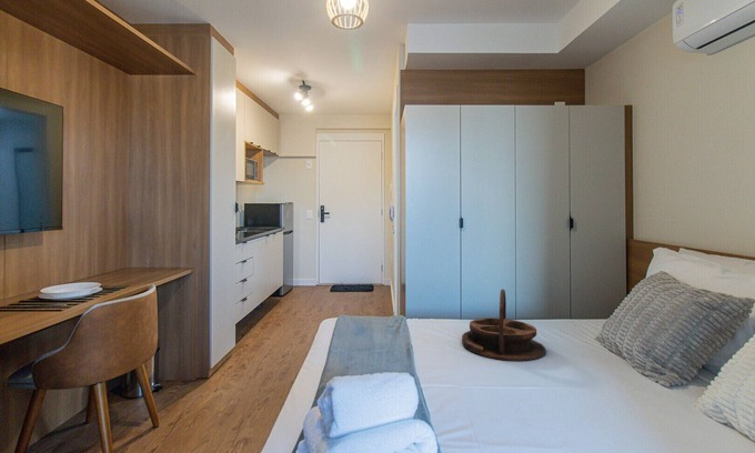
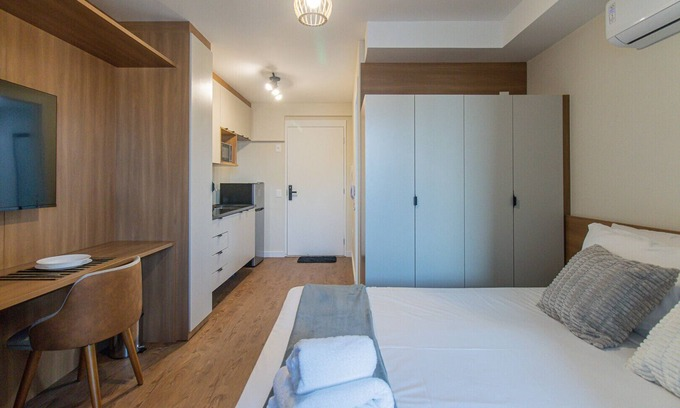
- serving tray [461,288,547,362]
